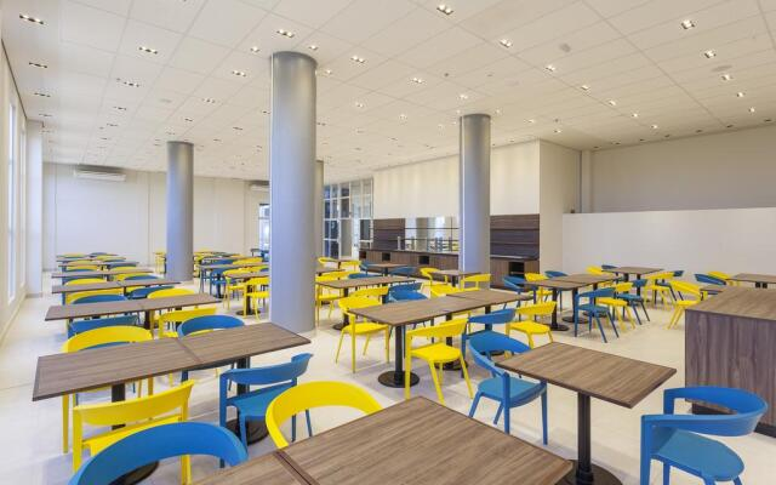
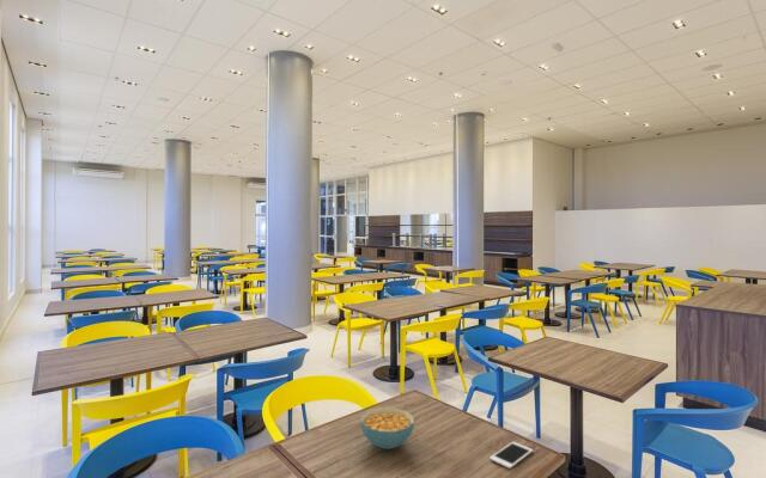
+ cell phone [488,441,534,470]
+ cereal bowl [359,406,415,451]
